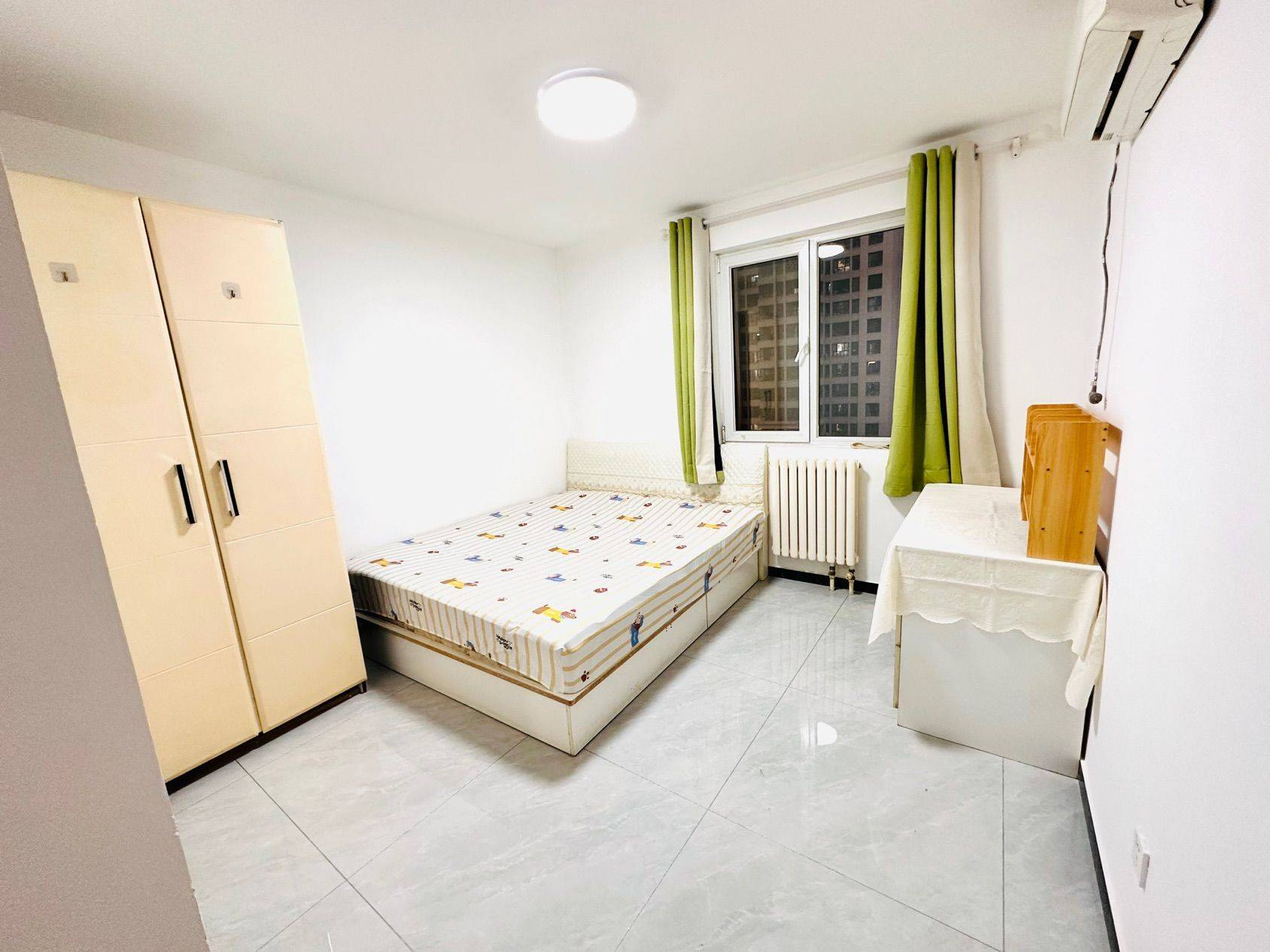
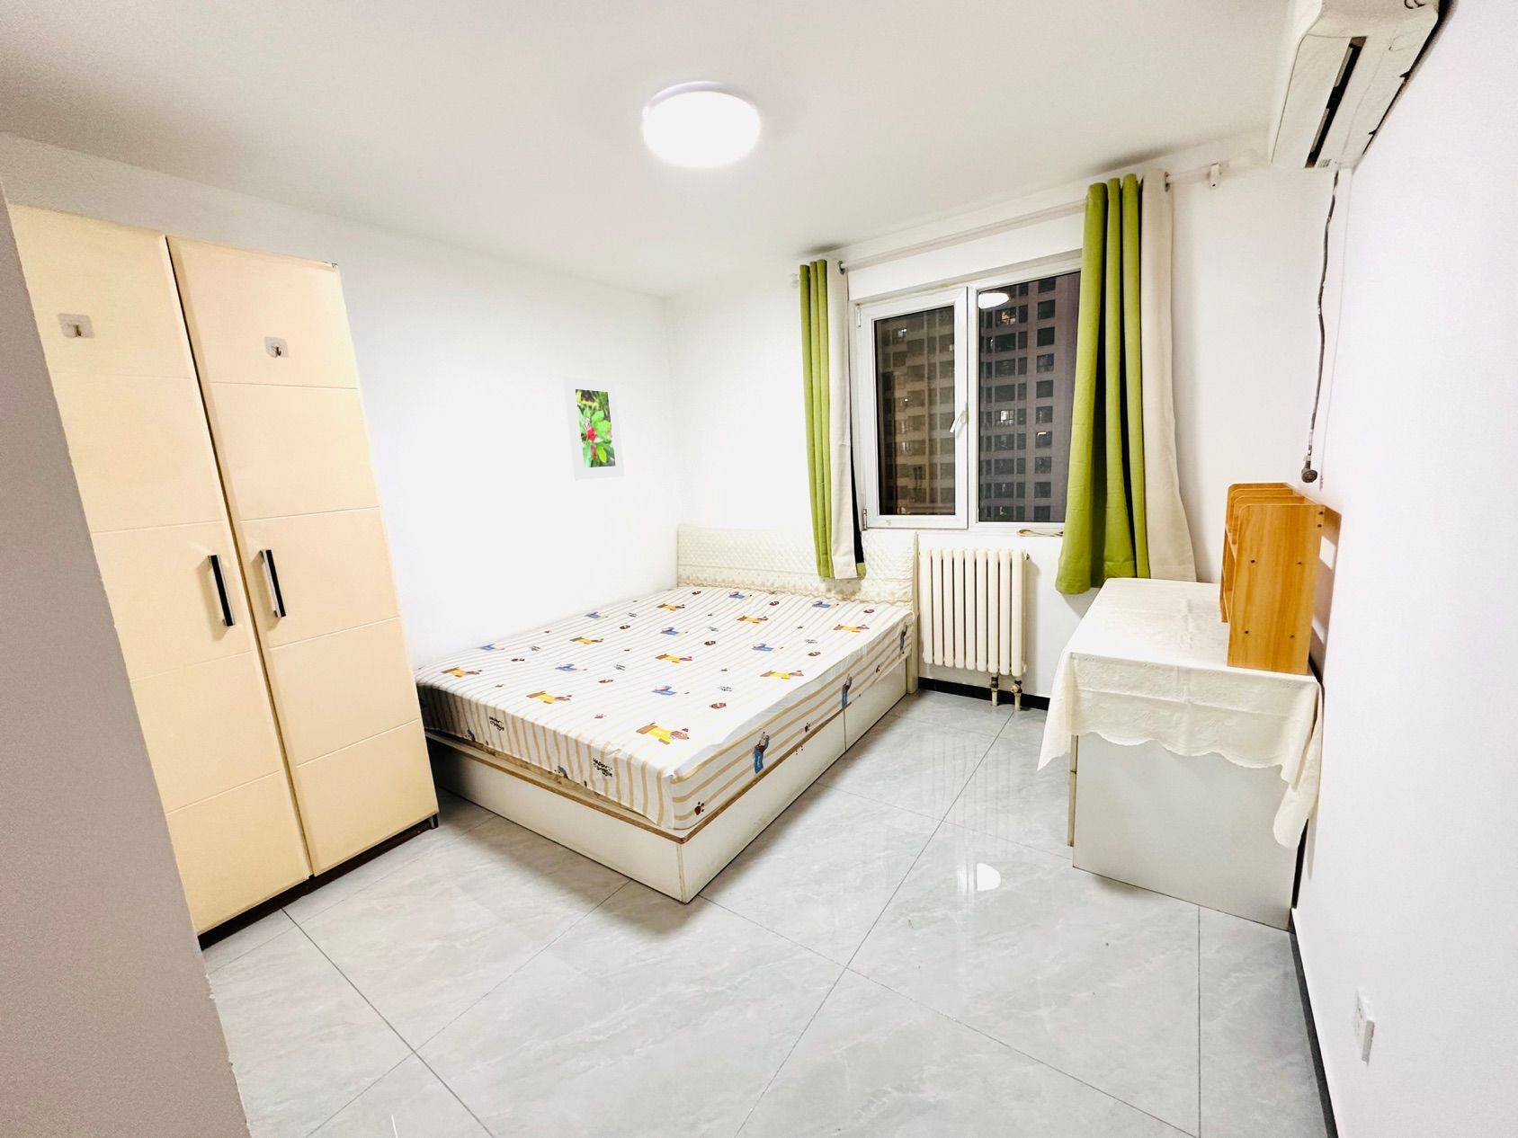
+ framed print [562,375,626,481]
